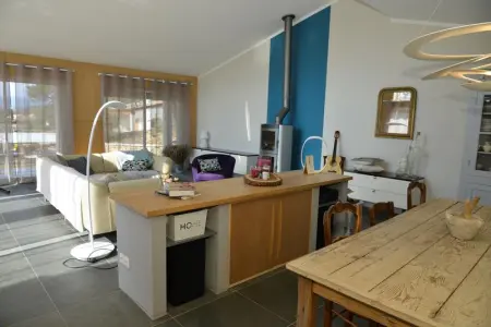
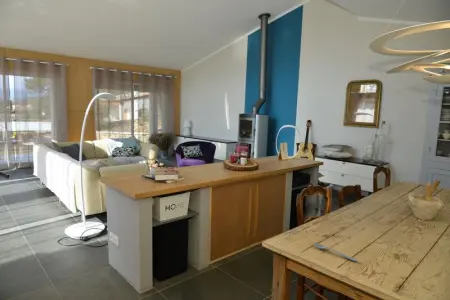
+ spoon [313,242,359,262]
